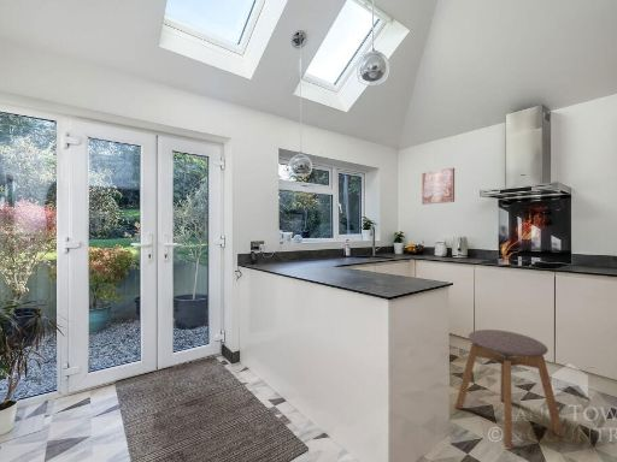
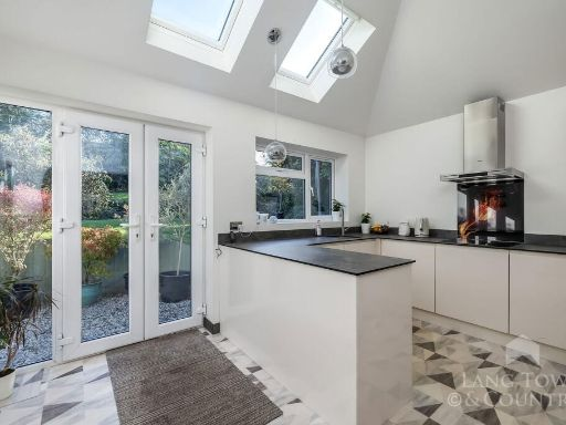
- wall art [421,167,456,206]
- stool [454,328,565,450]
